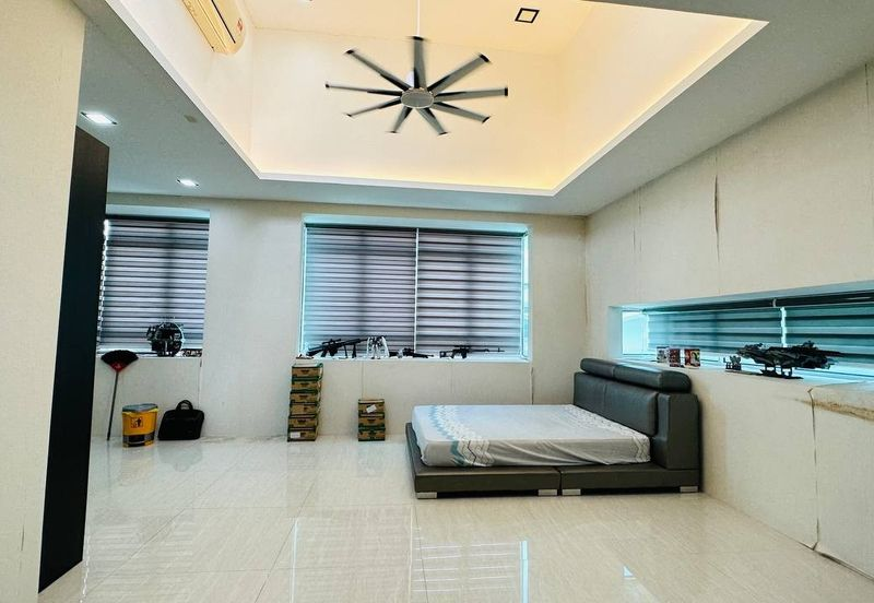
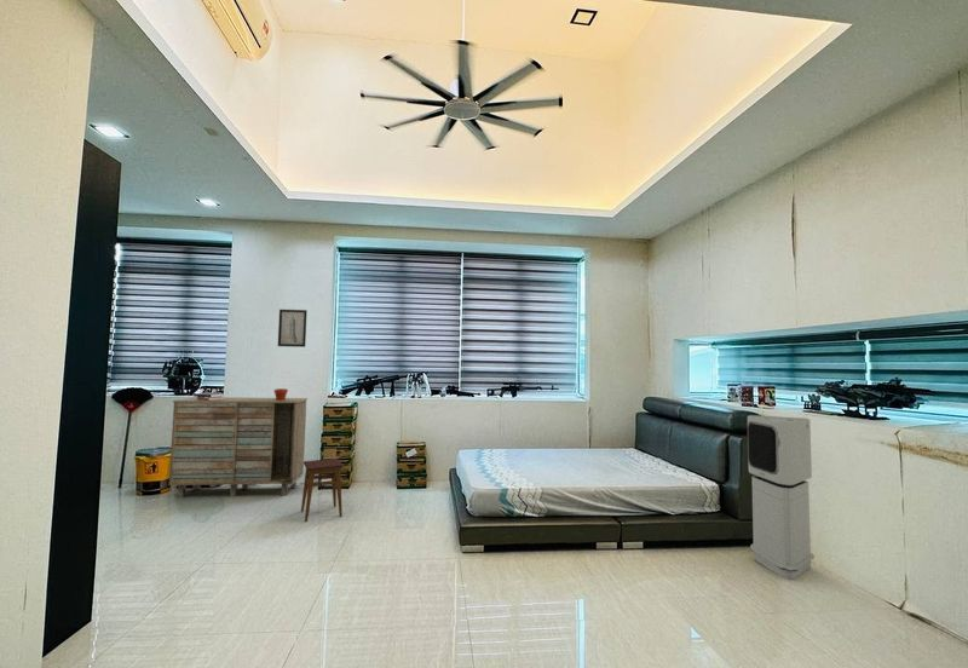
+ dresser [168,387,309,499]
+ air purifier [747,414,816,580]
+ stool [300,457,345,523]
+ wall art [277,309,309,349]
